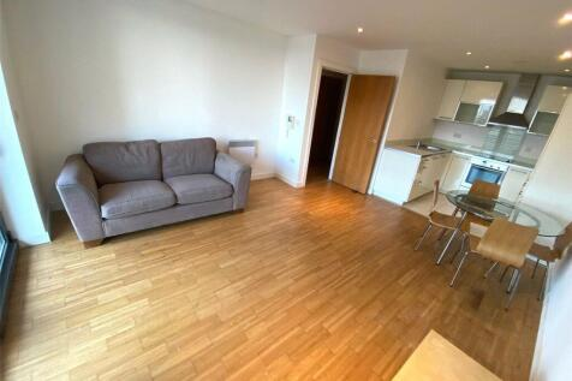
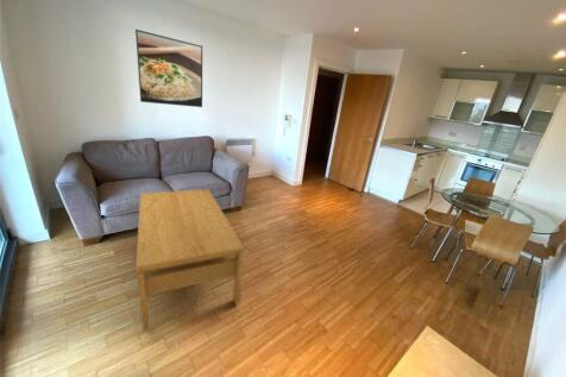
+ coffee table [134,188,245,333]
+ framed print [134,29,203,108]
